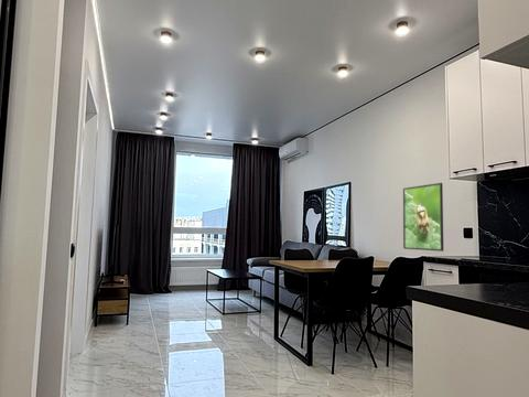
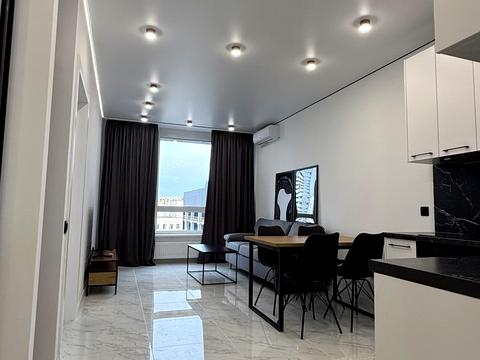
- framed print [402,182,444,253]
